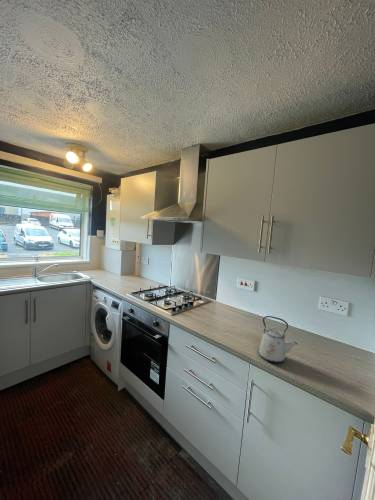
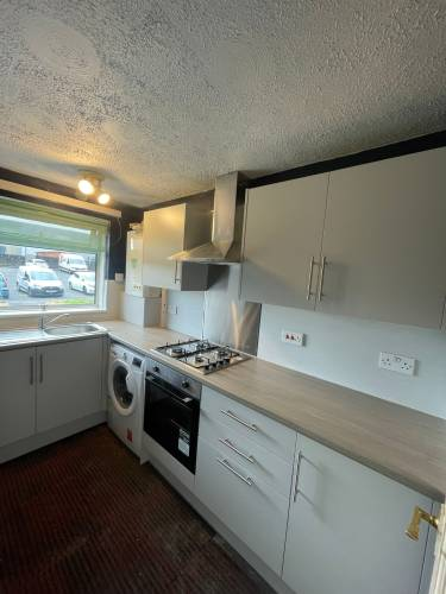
- kettle [258,315,299,364]
